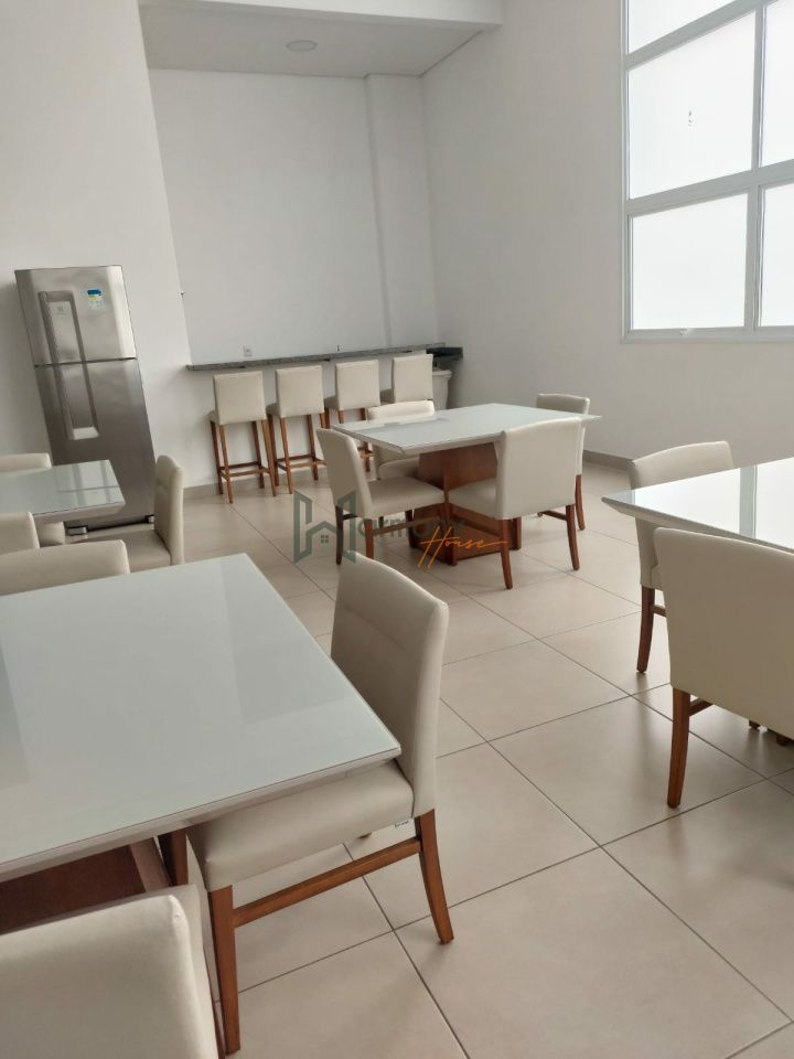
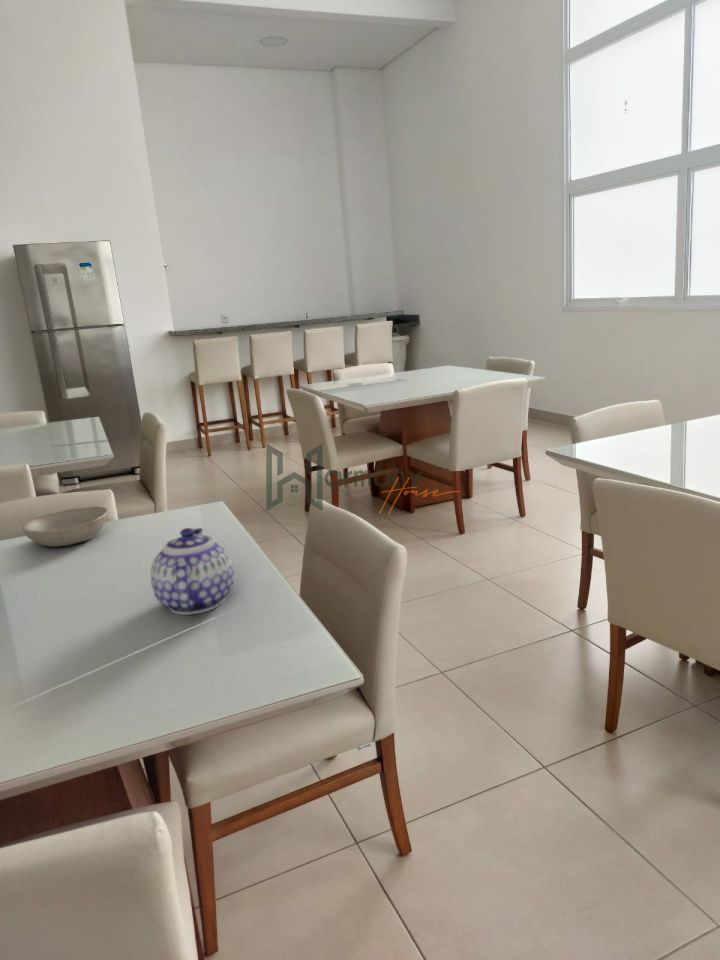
+ bowl [21,506,109,548]
+ teapot [150,527,235,616]
